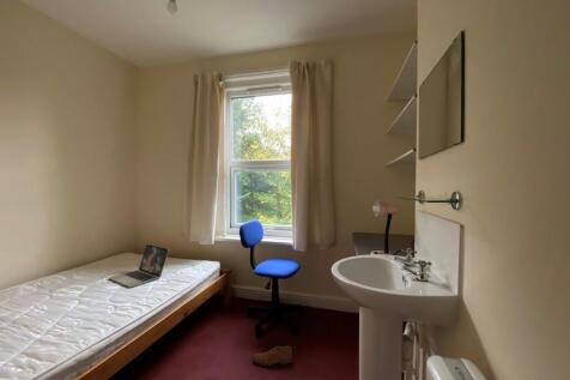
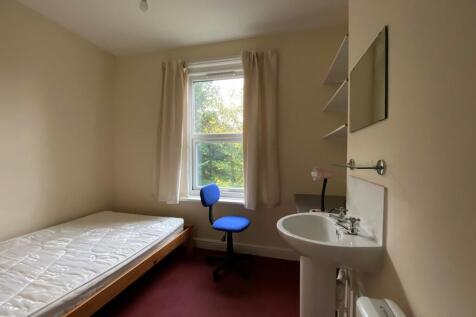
- laptop [108,243,170,289]
- shoe [251,345,293,367]
